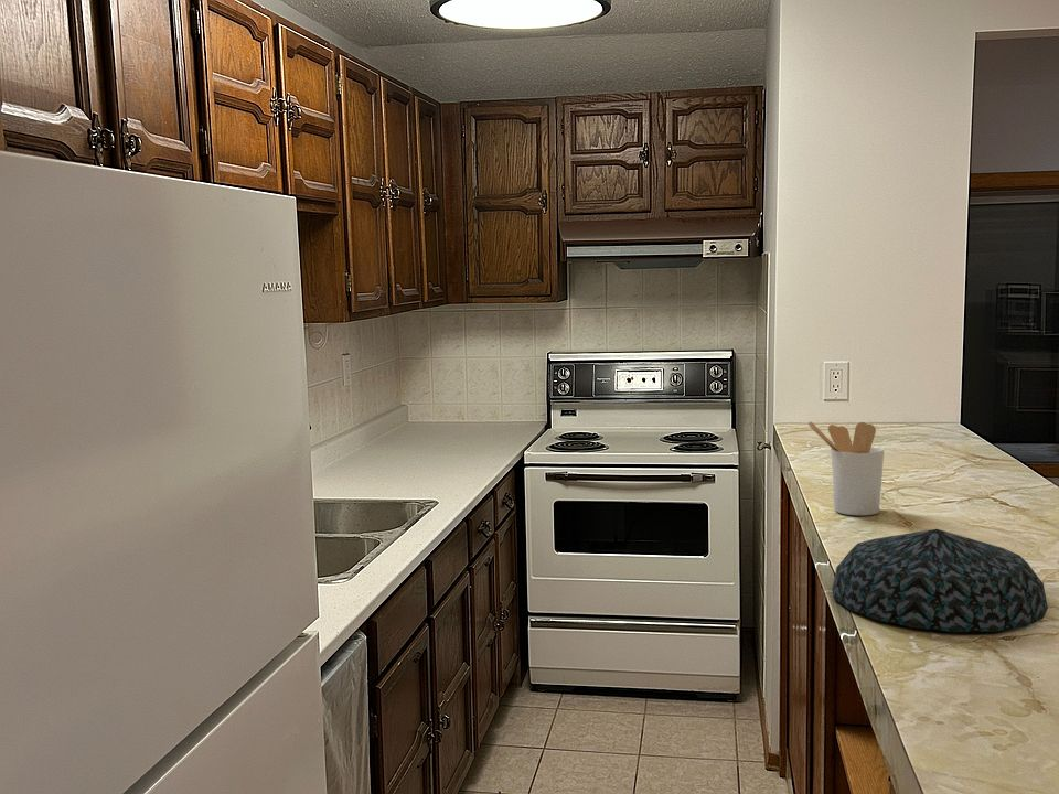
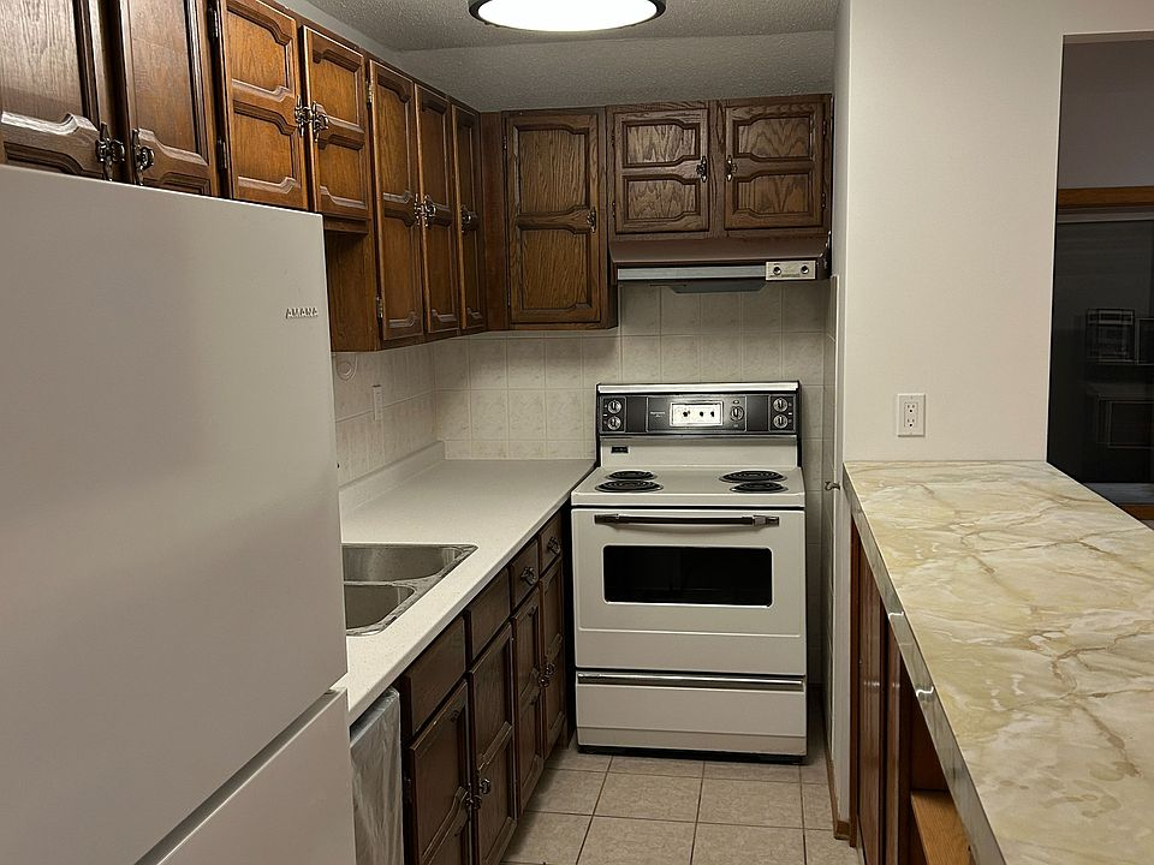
- bowl [831,528,1049,633]
- utensil holder [807,421,885,516]
